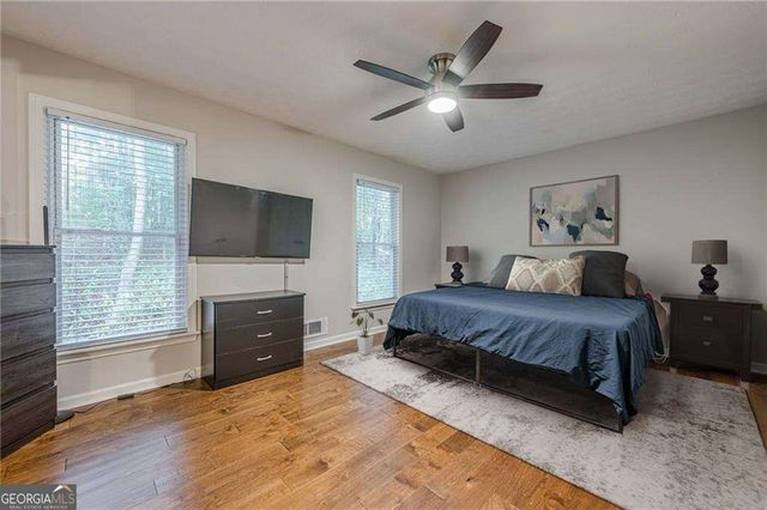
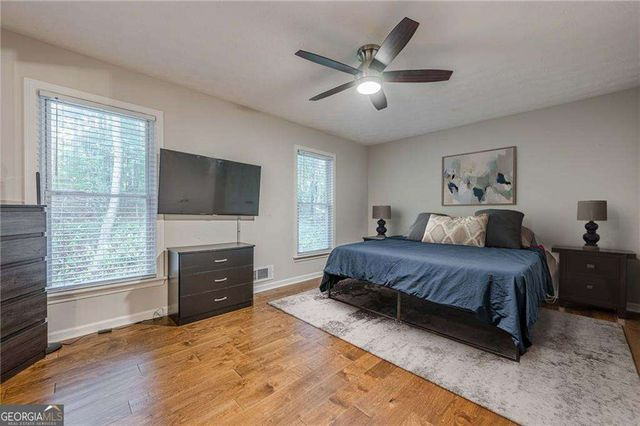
- house plant [348,308,384,357]
